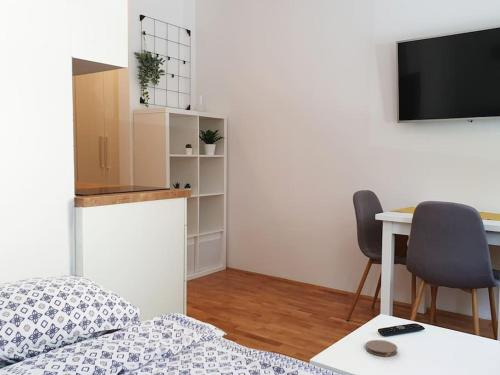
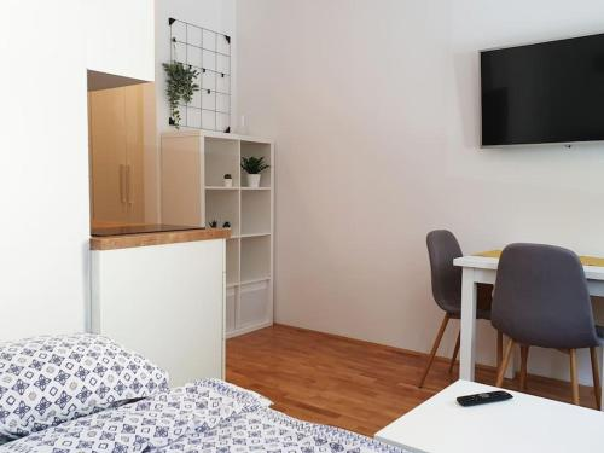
- coaster [365,339,398,357]
